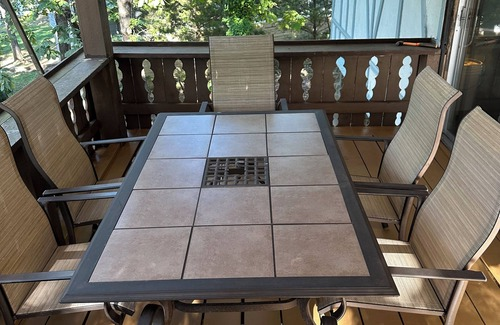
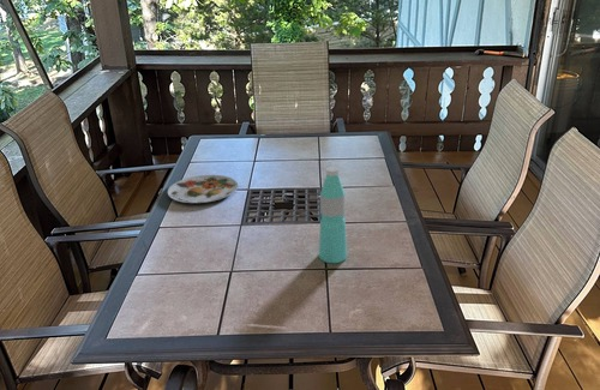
+ water bottle [318,166,348,264]
+ plate [167,174,239,204]
